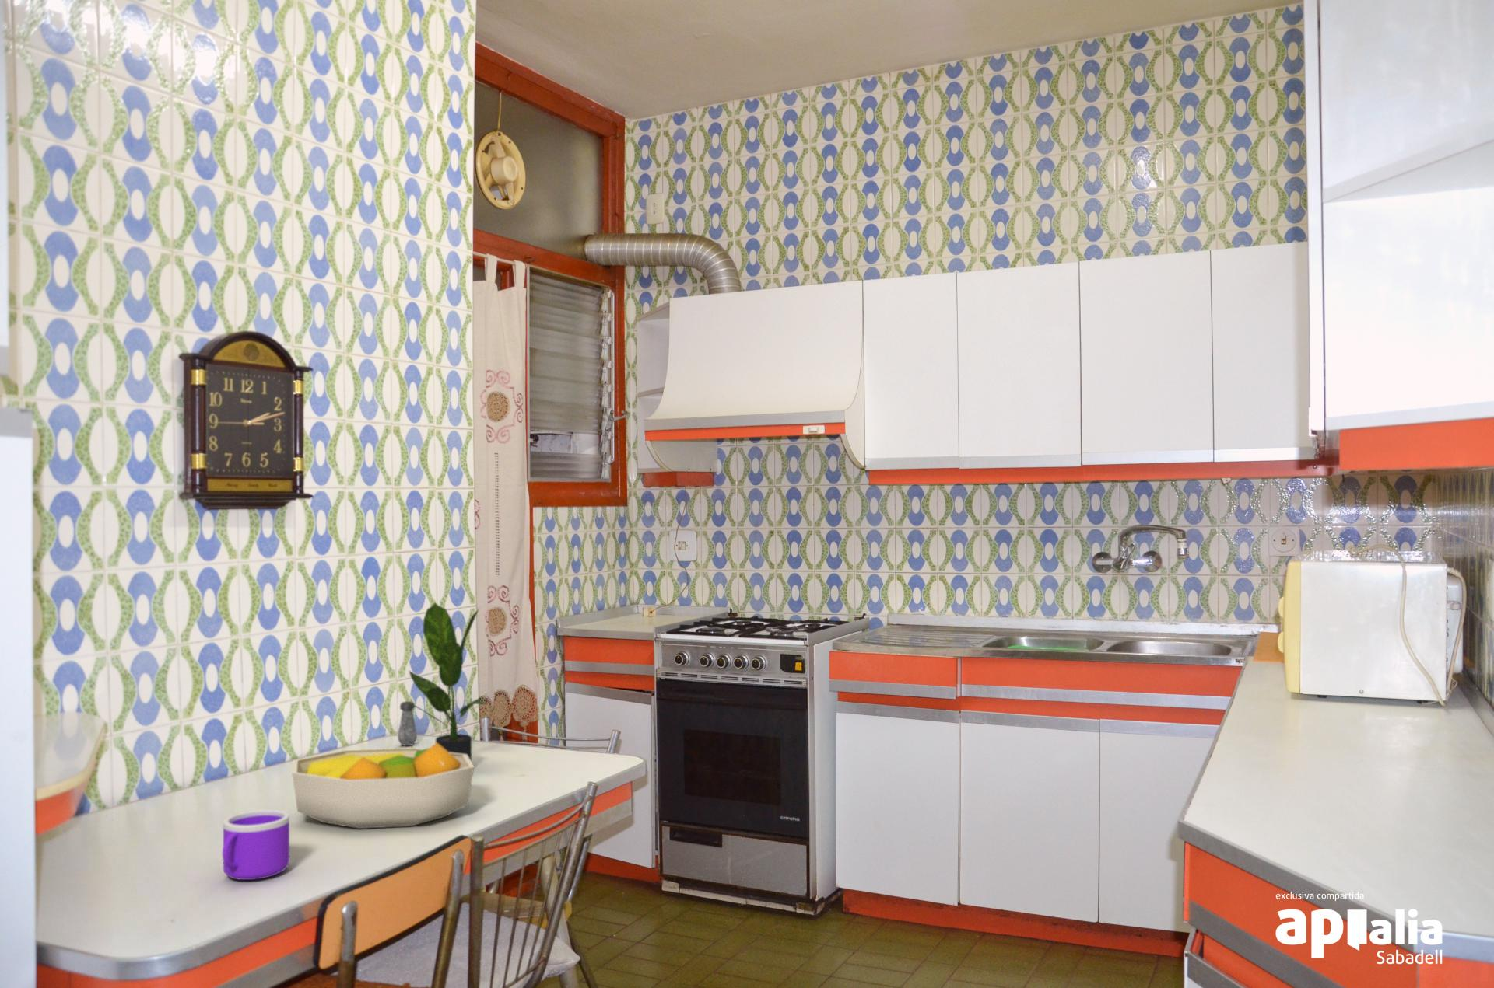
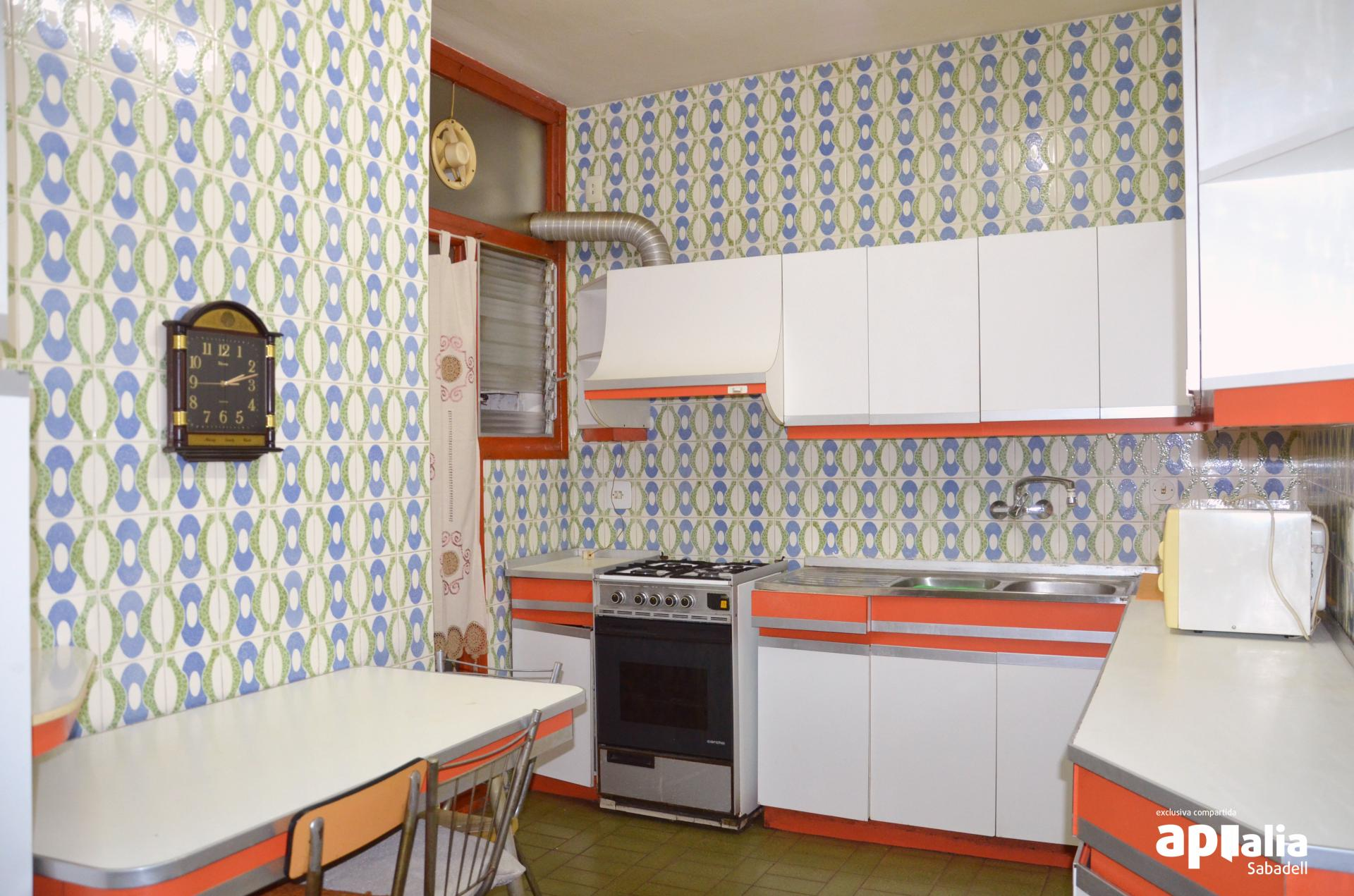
- salt shaker [397,700,418,747]
- potted plant [401,602,489,763]
- fruit bowl [291,742,474,829]
- mug [222,809,290,881]
